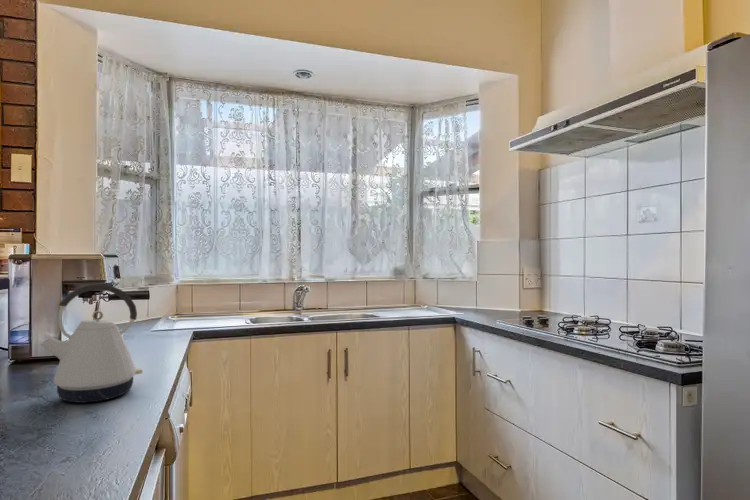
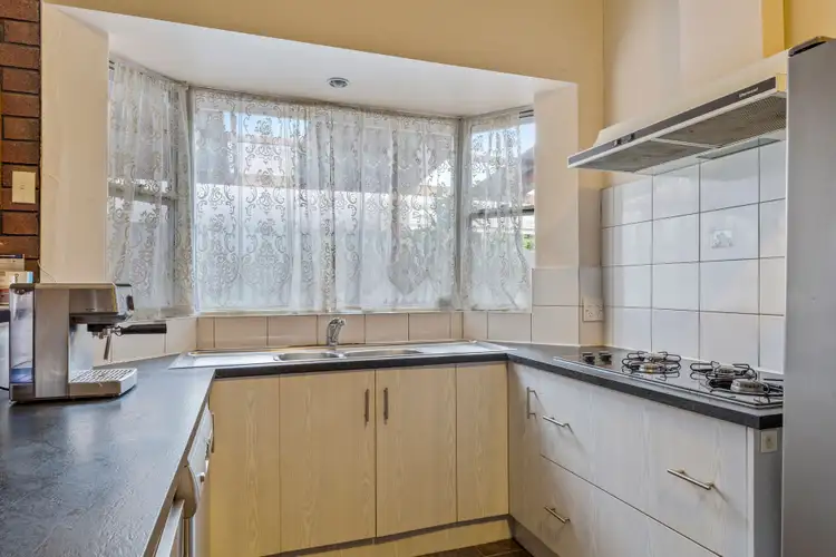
- kettle [39,283,143,404]
